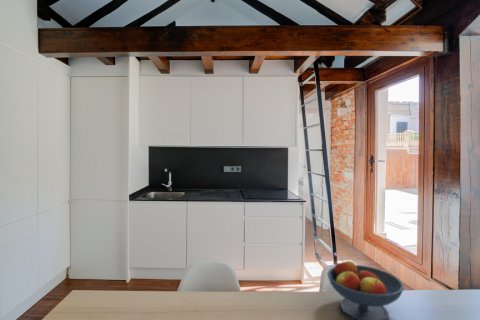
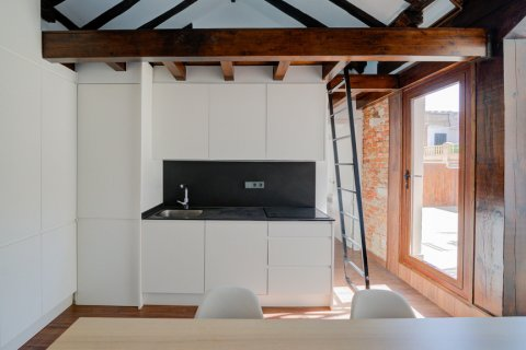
- fruit bowl [326,258,405,320]
